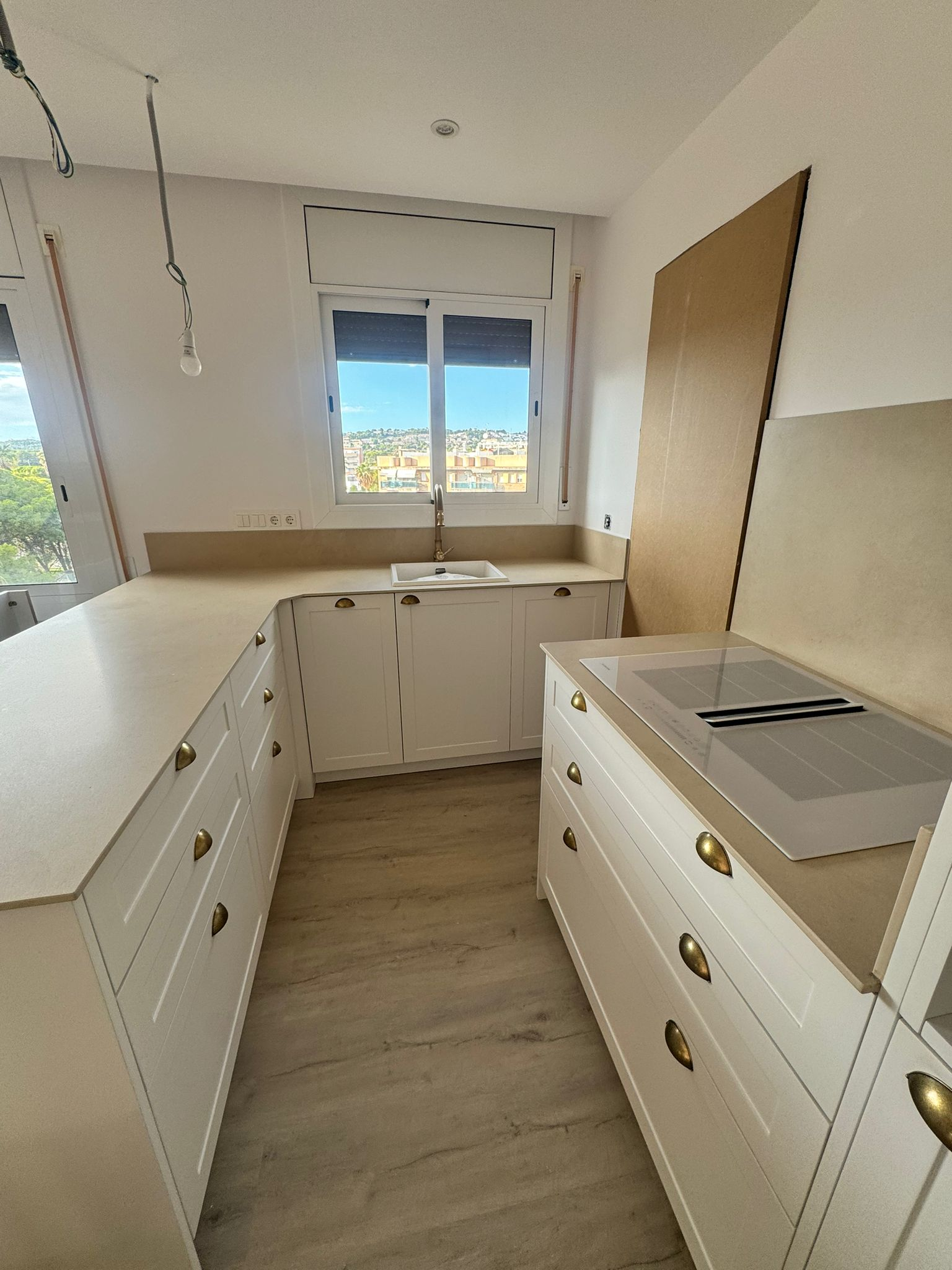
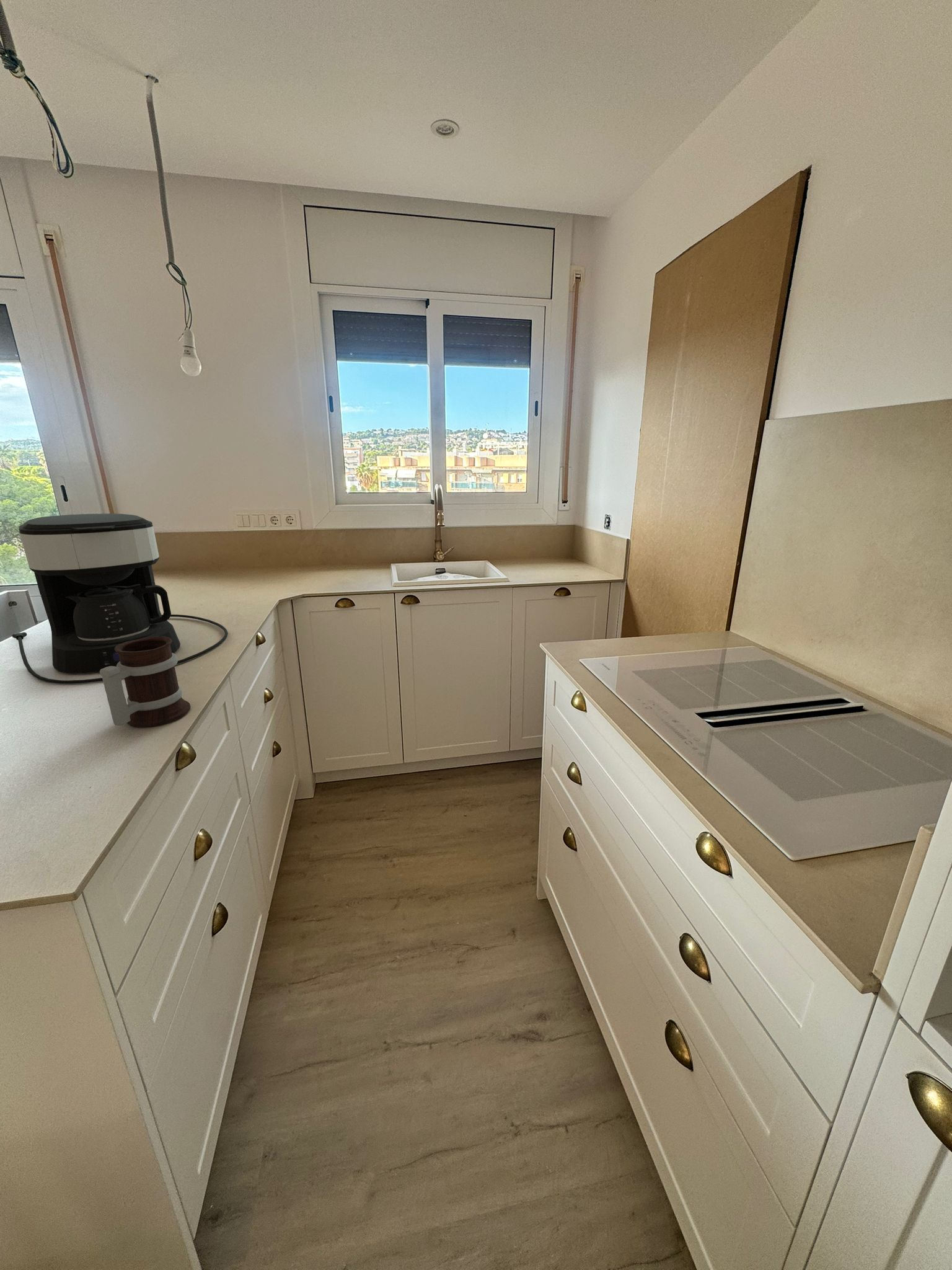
+ coffee maker [12,513,229,685]
+ mug [99,636,191,728]
